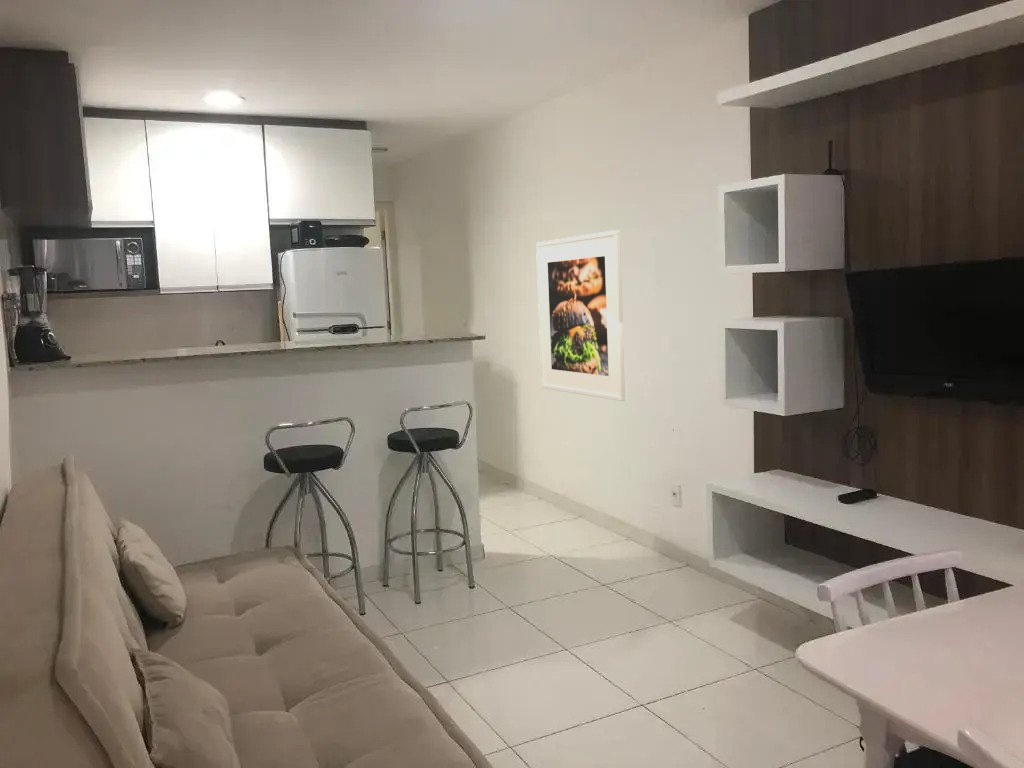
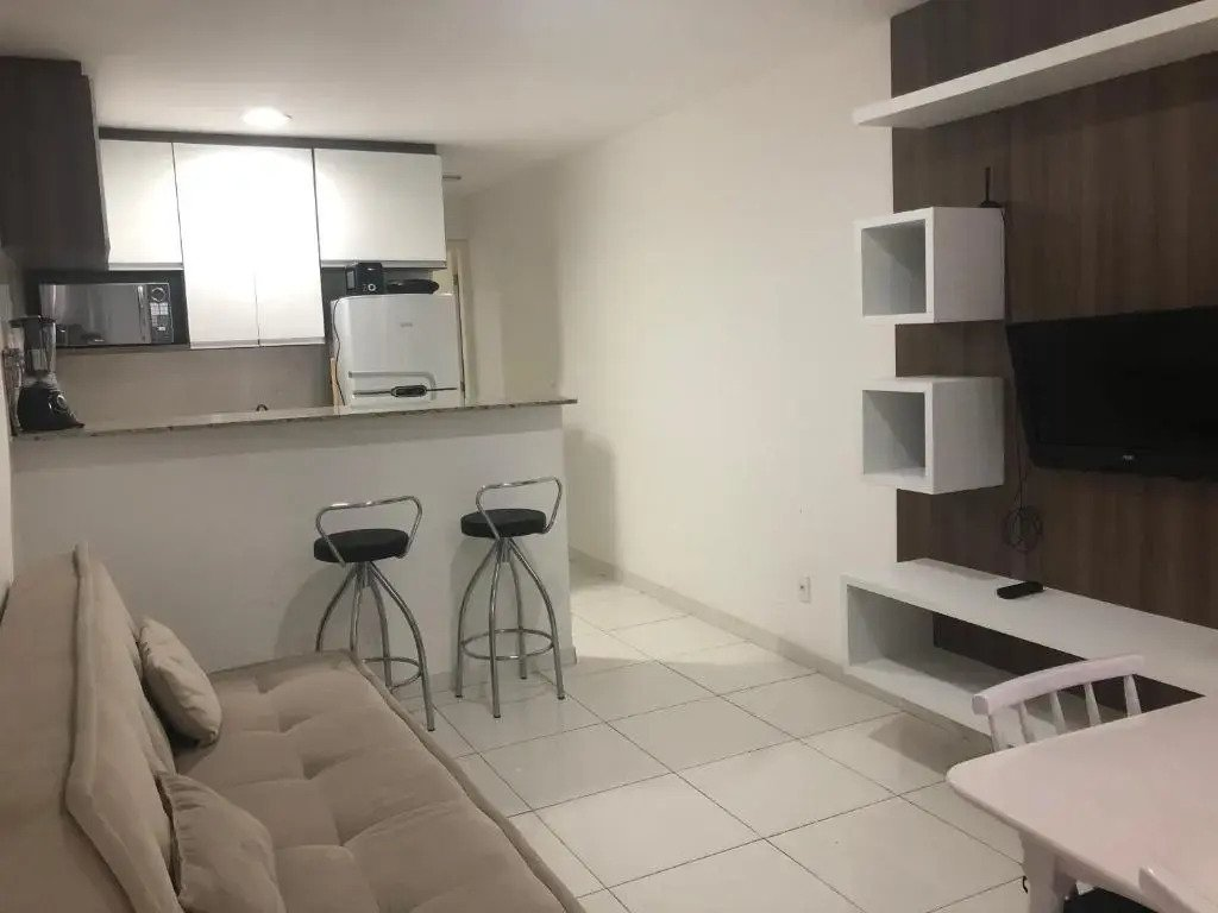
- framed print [535,229,626,402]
